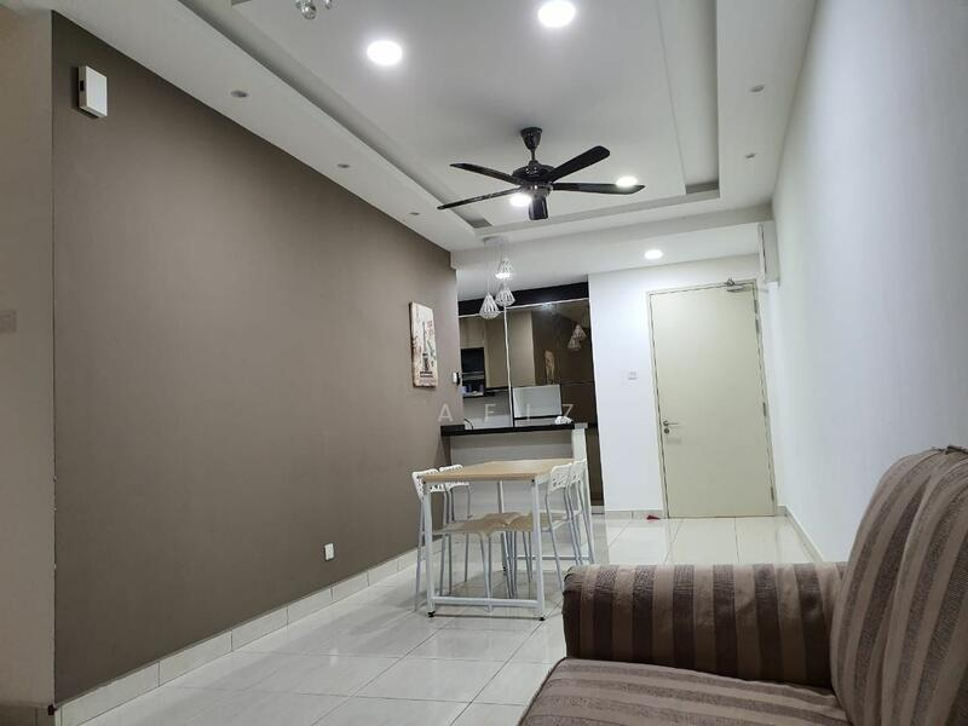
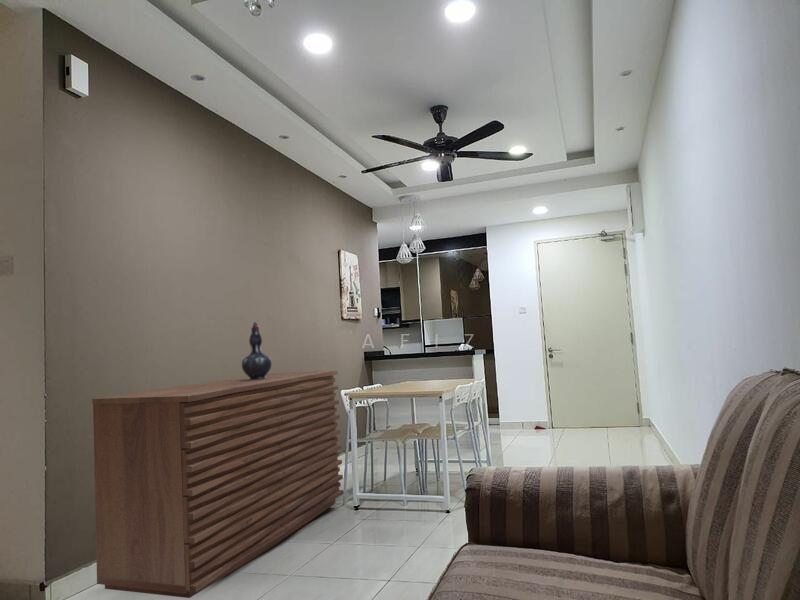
+ sideboard [91,370,345,599]
+ decorative vase [241,321,272,380]
